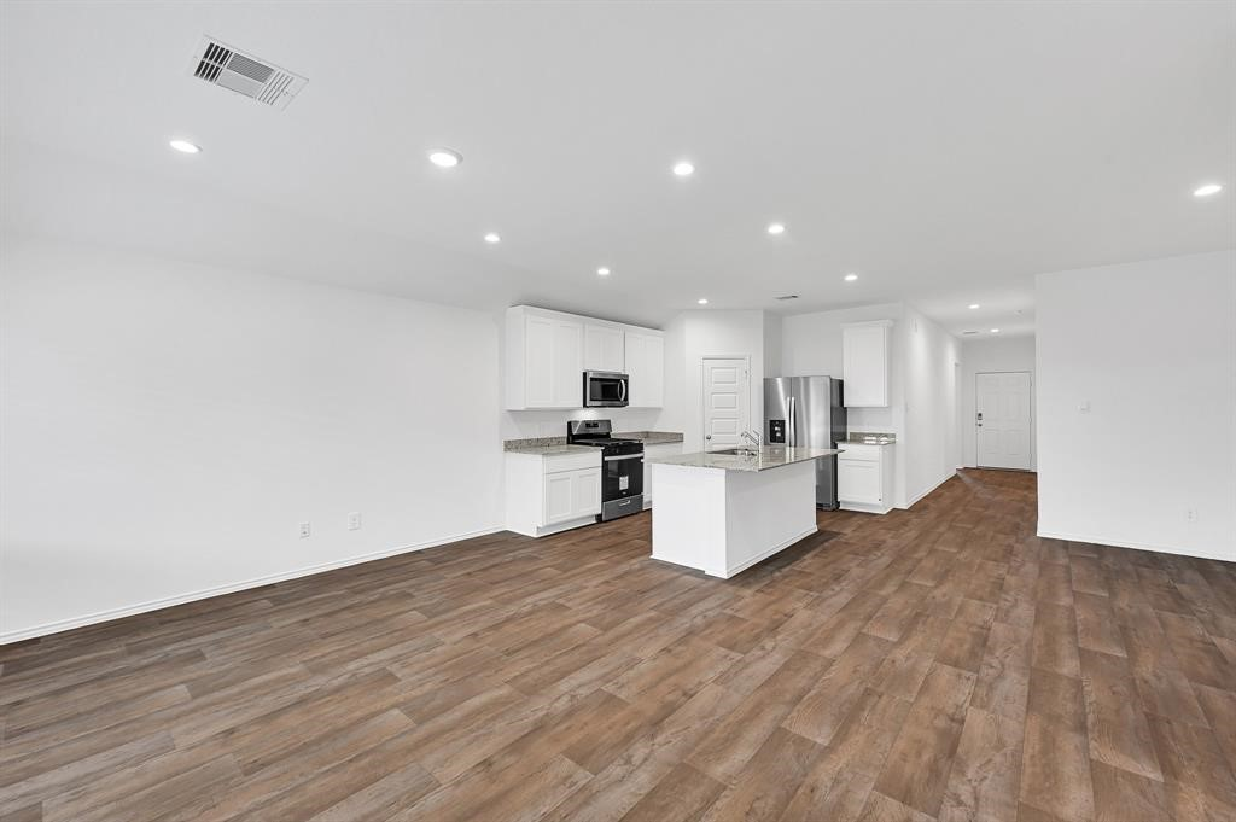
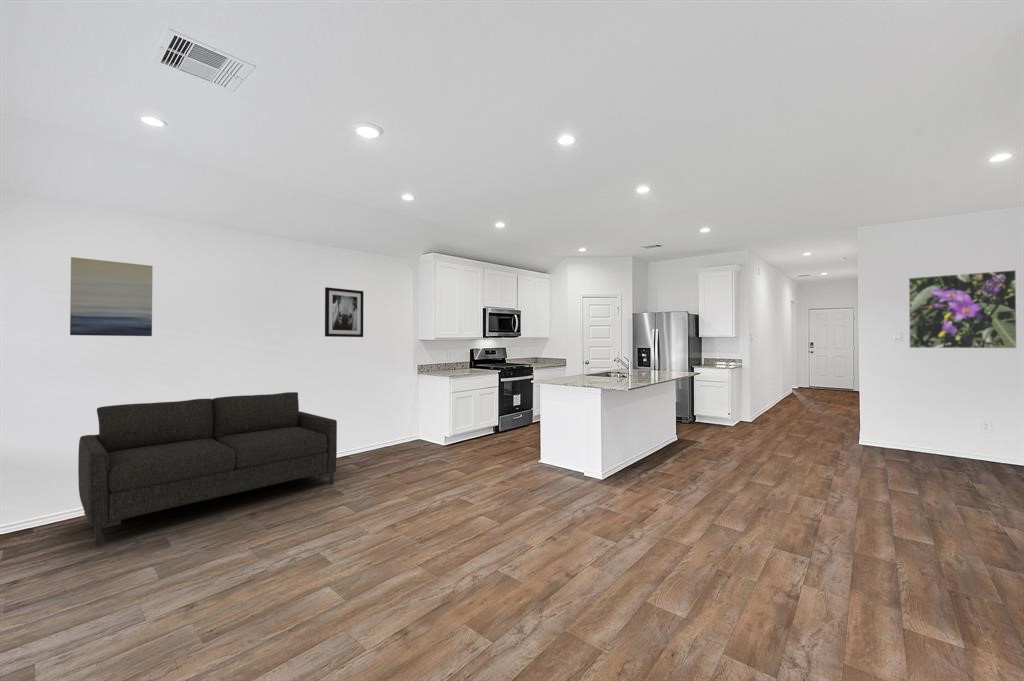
+ wall art [69,256,154,337]
+ sofa [77,391,338,548]
+ wall art [324,286,364,338]
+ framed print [908,269,1018,349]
